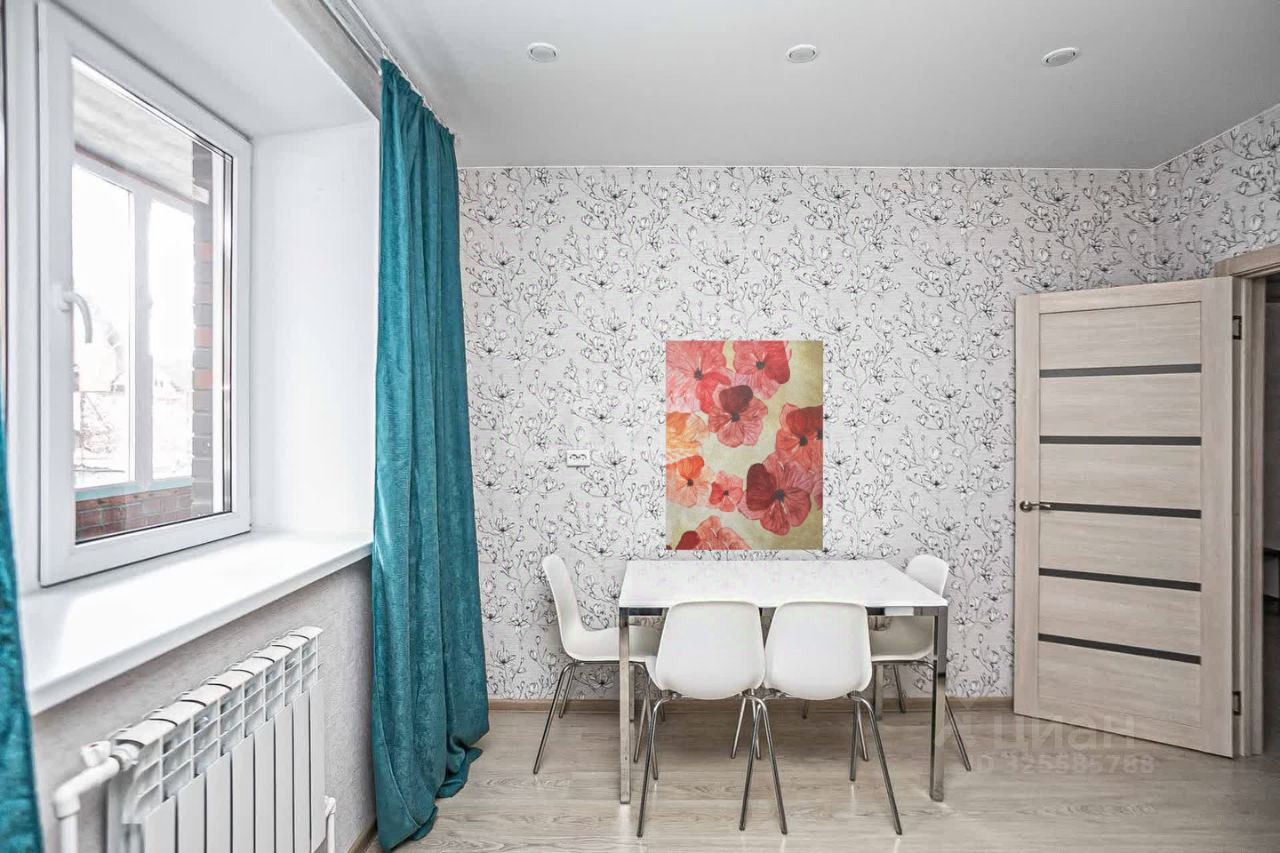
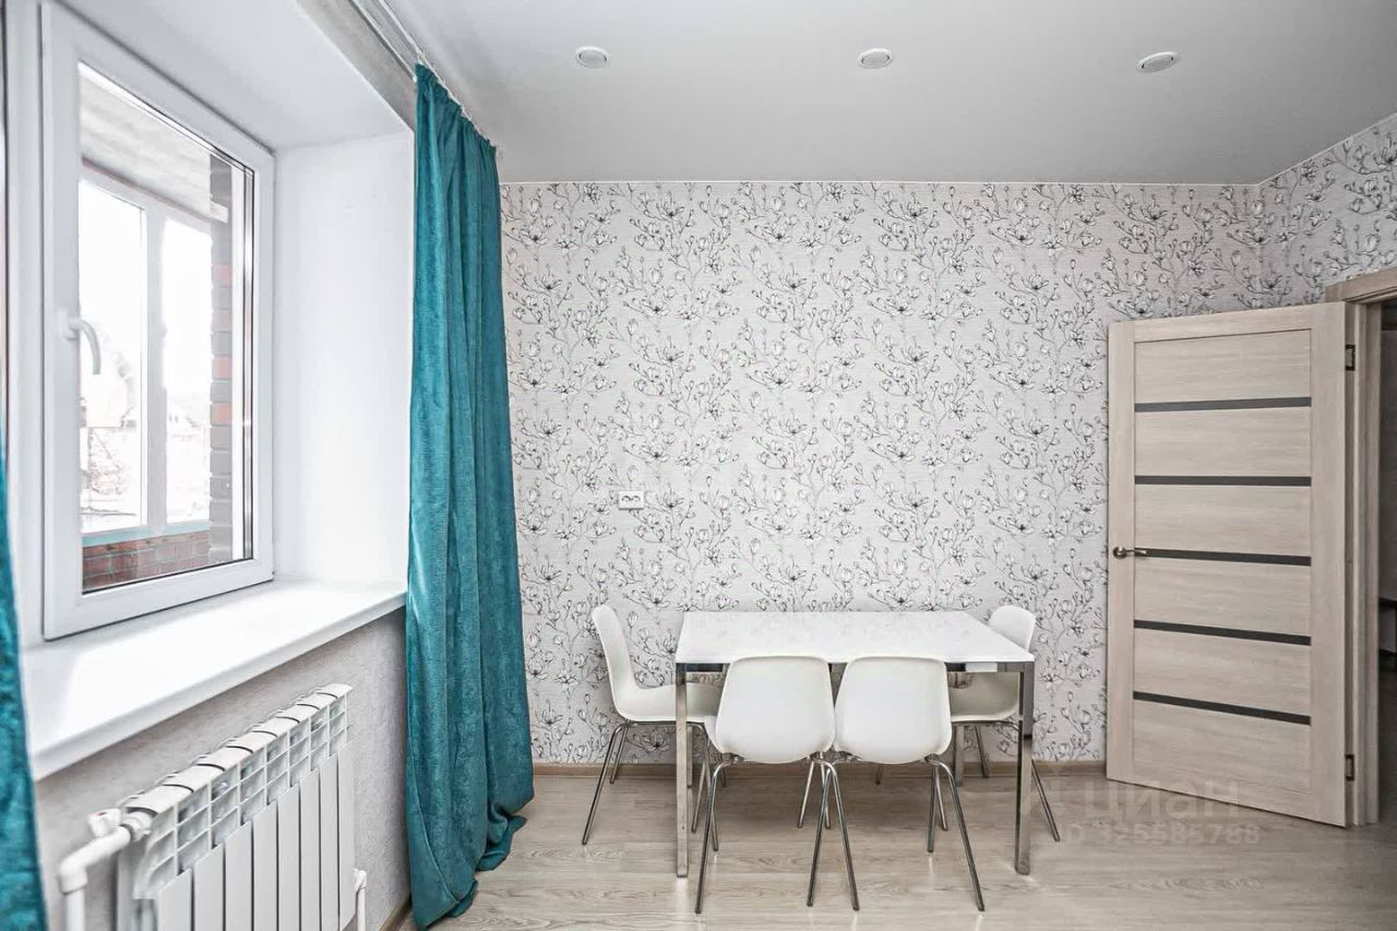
- wall art [665,339,824,551]
